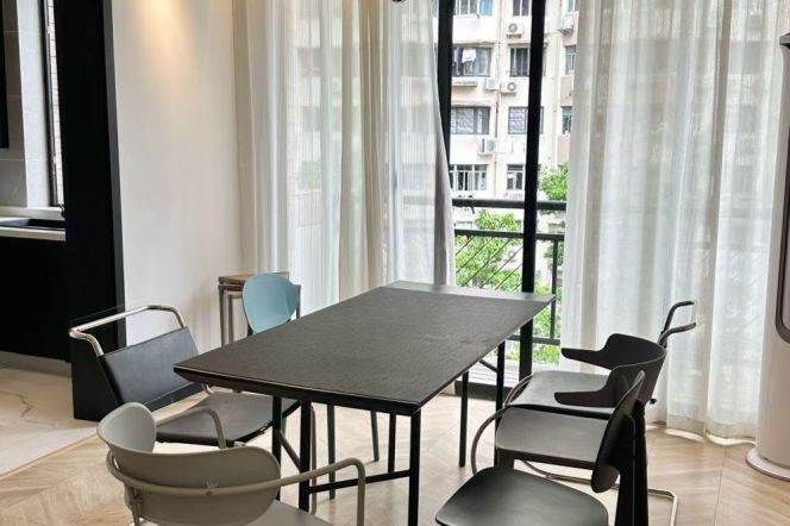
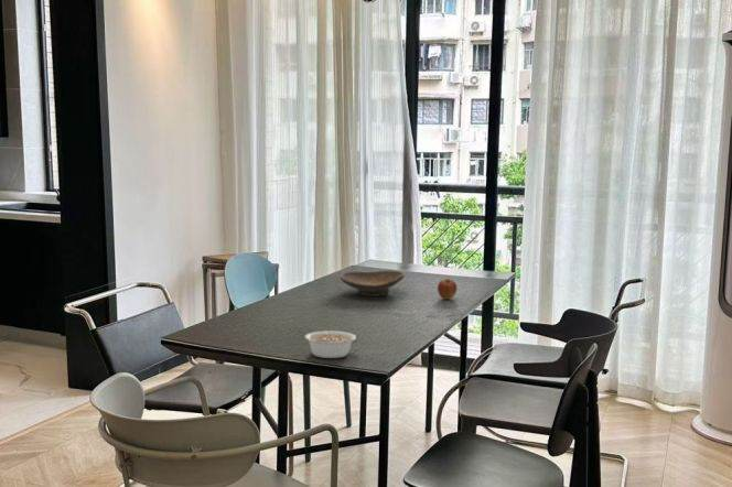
+ decorative bowl [340,270,406,297]
+ fruit [437,277,458,301]
+ legume [303,329,357,359]
